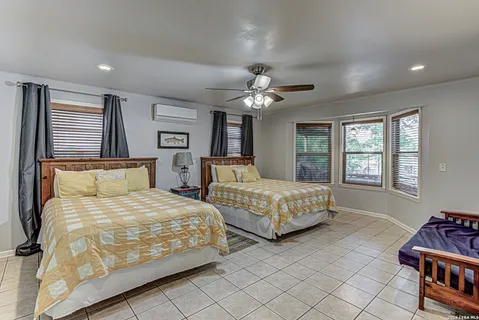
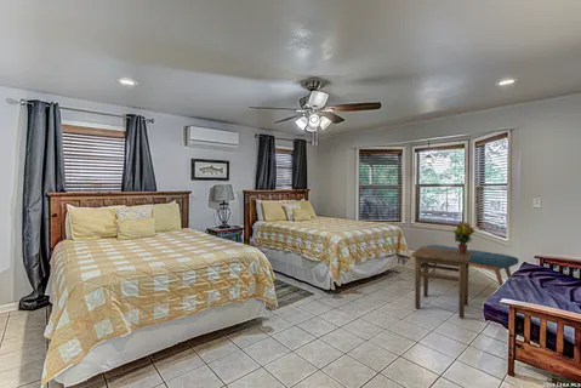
+ side table [411,245,472,319]
+ bench [421,244,519,287]
+ potted plant [452,221,477,253]
